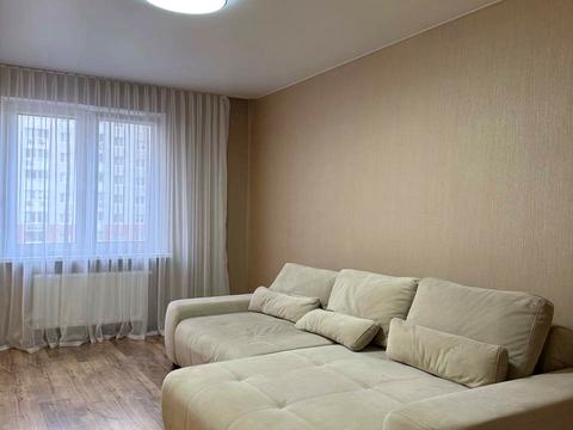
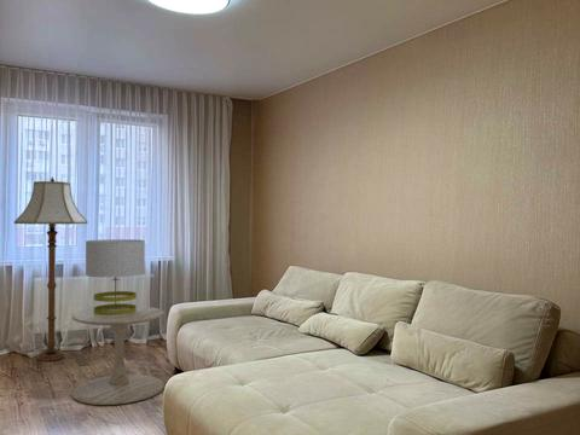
+ side table [70,306,166,406]
+ floor lamp [13,175,88,362]
+ table lamp [85,238,146,315]
